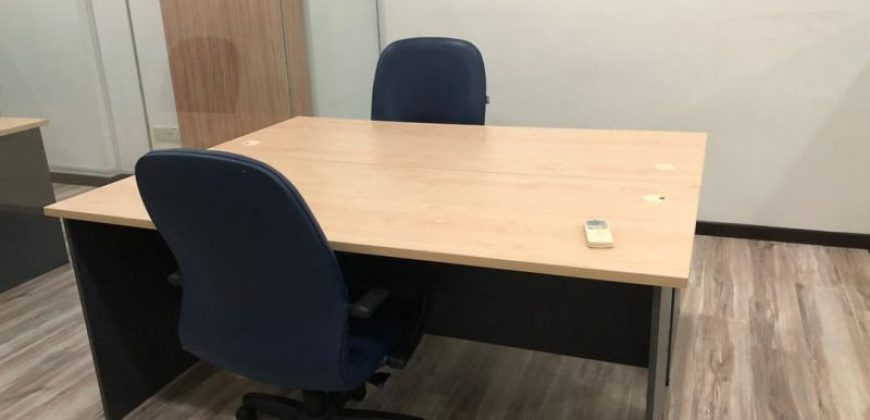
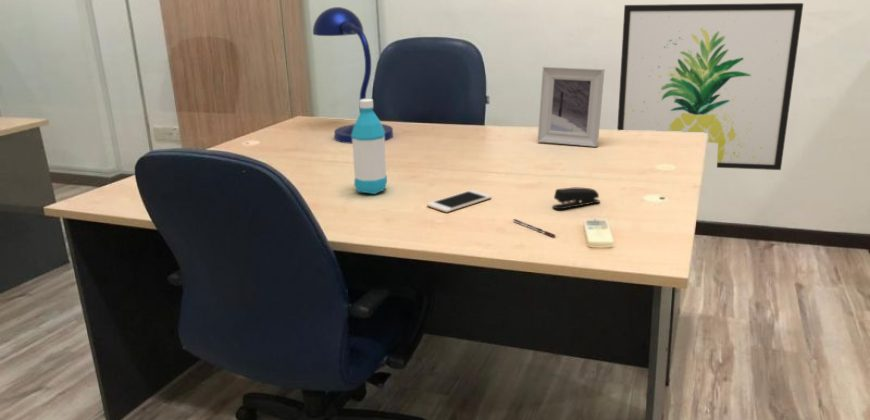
+ stapler [552,187,601,210]
+ cell phone [426,189,492,213]
+ wall art [616,2,804,171]
+ pen [512,218,556,238]
+ water bottle [351,98,388,195]
+ desk lamp [312,6,394,145]
+ picture frame [537,65,606,148]
